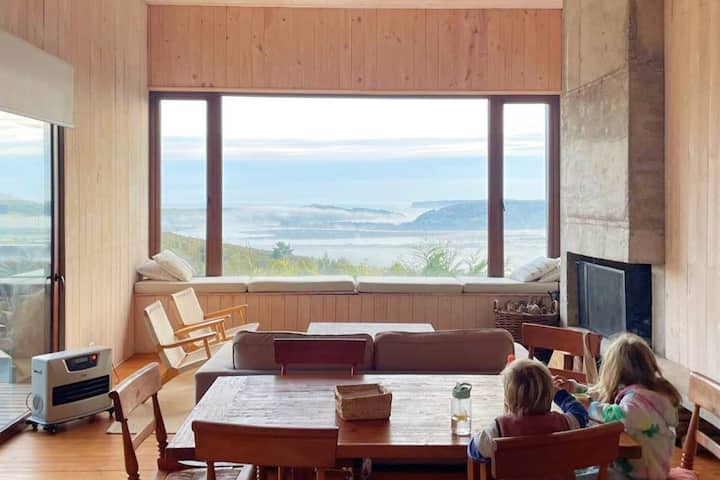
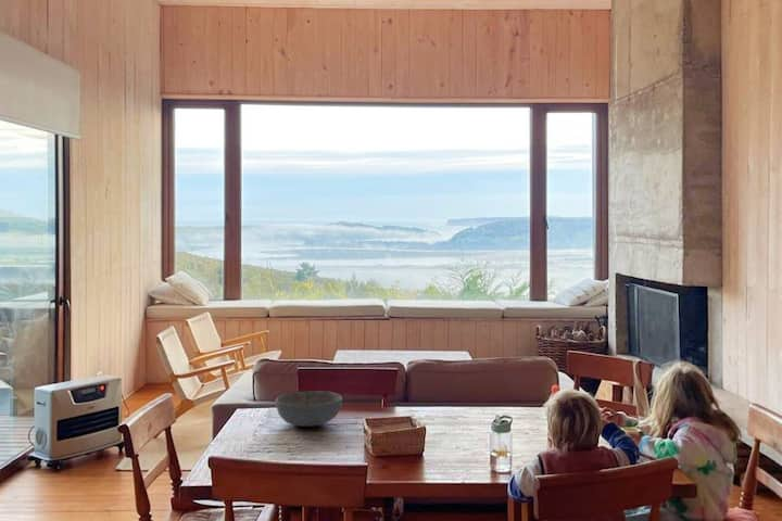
+ bowl [274,390,343,428]
